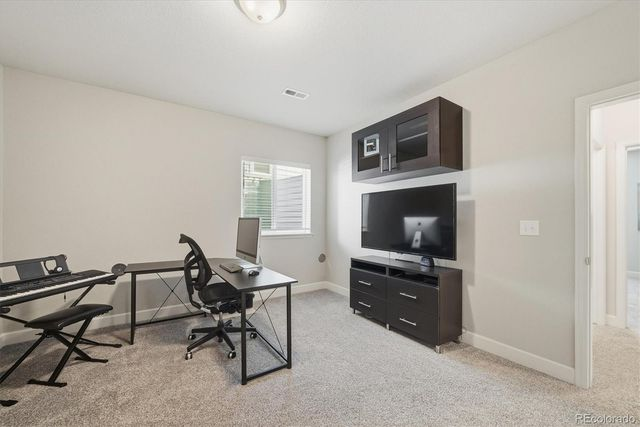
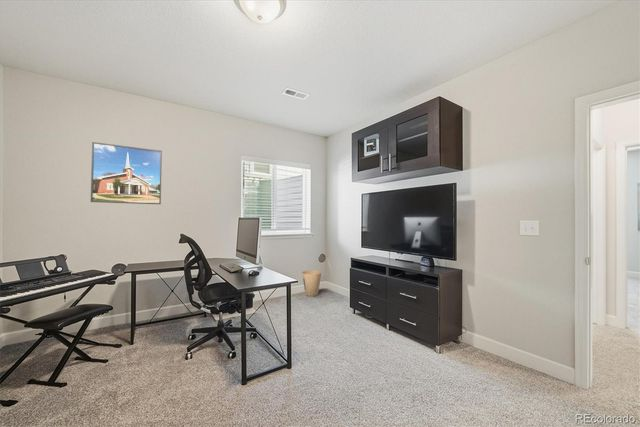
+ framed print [90,141,163,205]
+ trash can [301,270,322,297]
